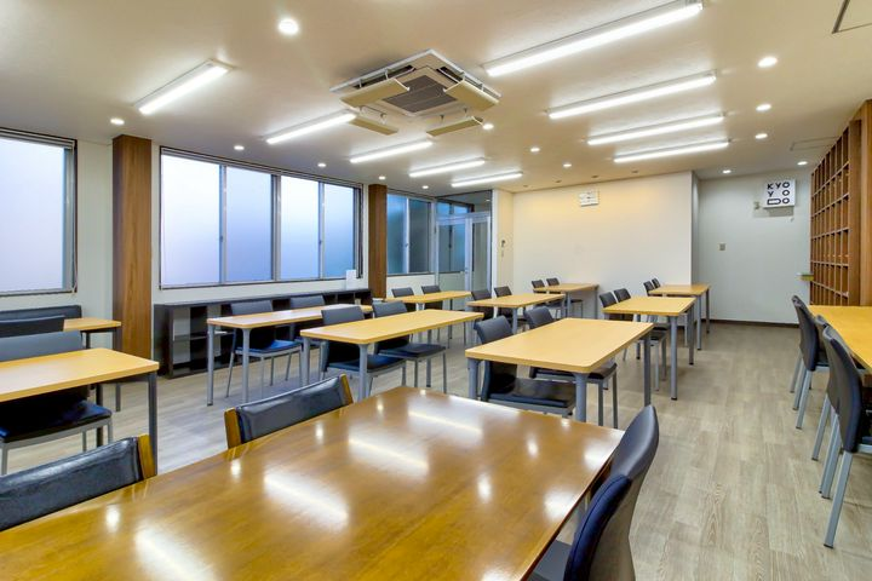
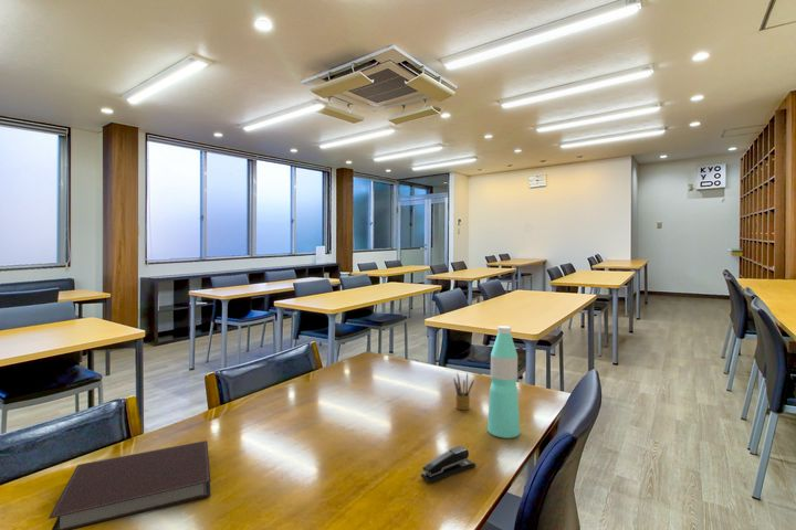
+ water bottle [486,325,521,439]
+ pencil box [452,372,475,411]
+ stapler [420,445,476,485]
+ notebook [48,439,212,530]
